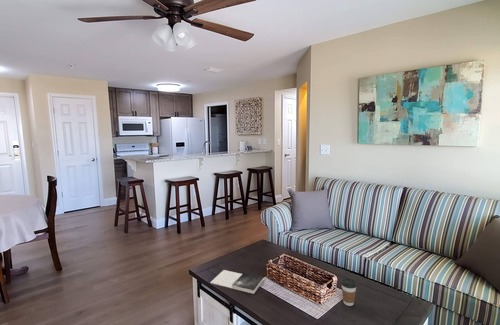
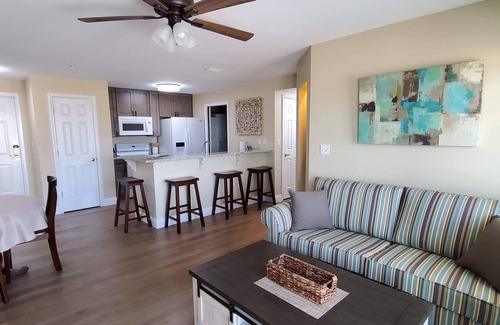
- coffee cup [340,278,357,307]
- book [209,269,265,295]
